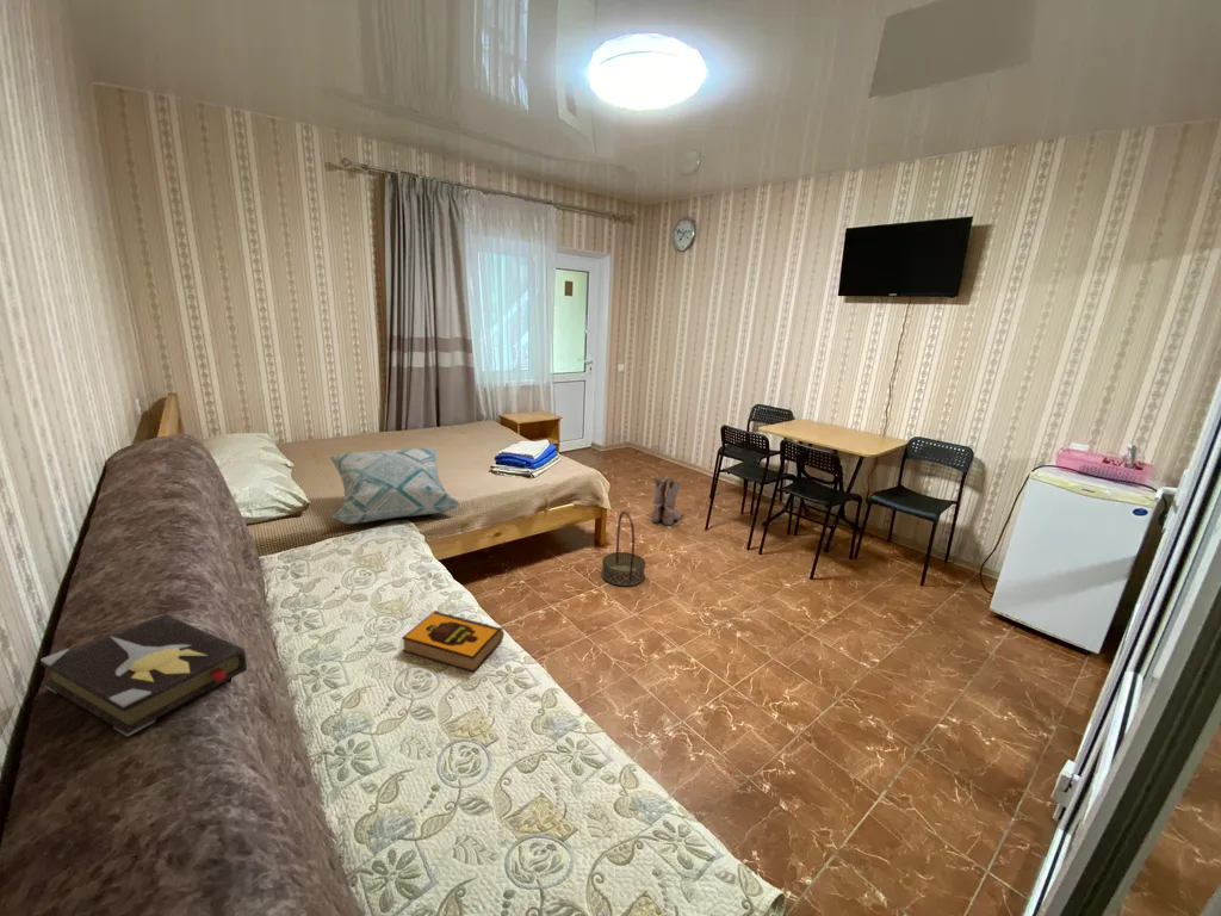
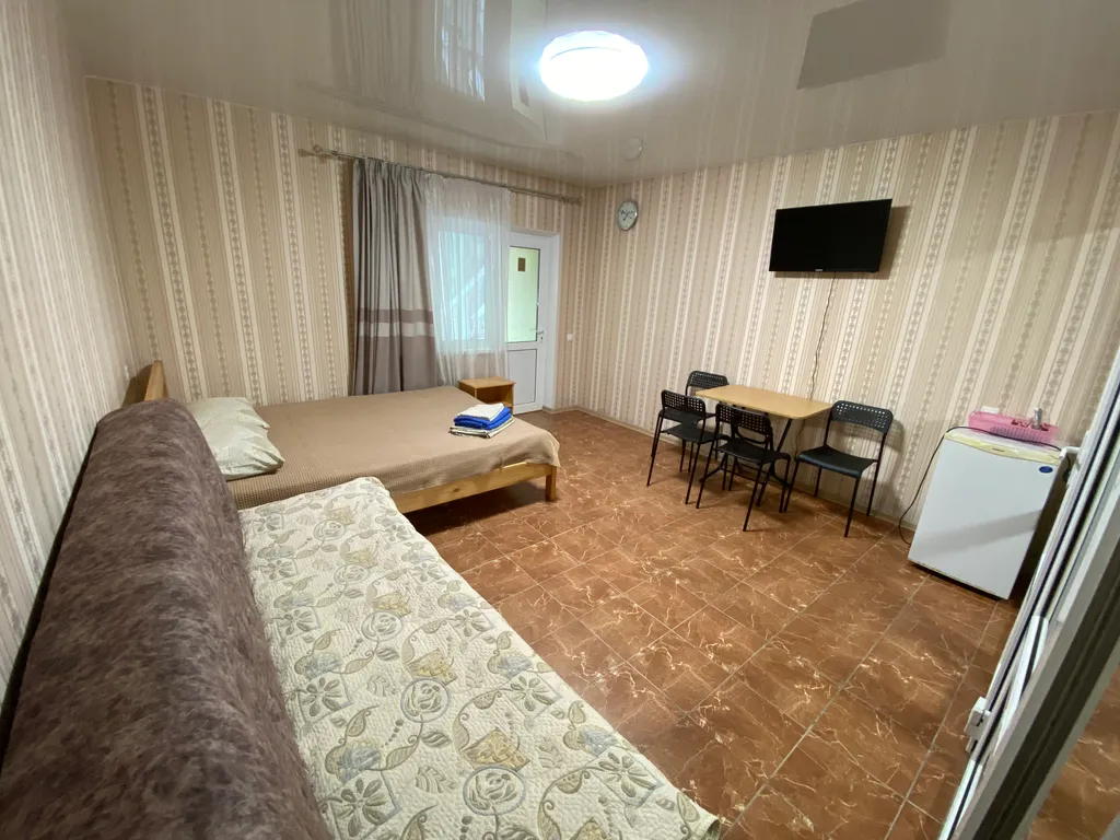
- hardback book [39,613,248,738]
- decorative pillow [328,447,461,525]
- hardback book [401,609,506,674]
- boots [650,475,683,526]
- basket [601,510,646,587]
